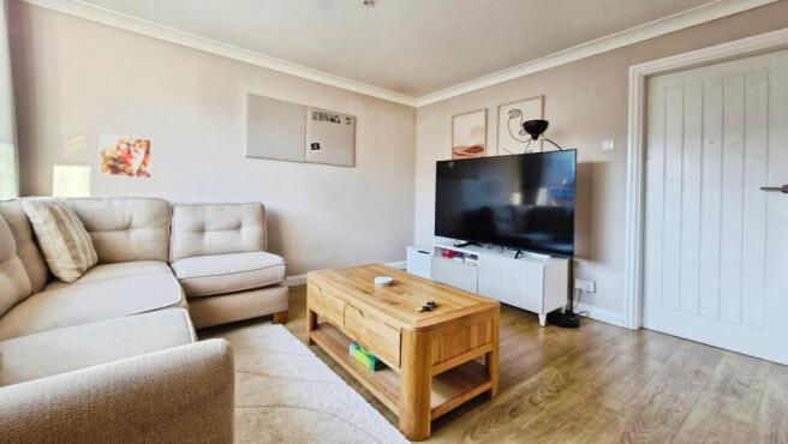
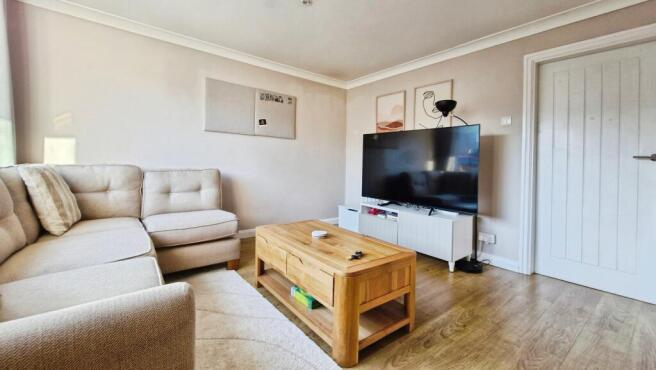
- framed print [98,132,153,180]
